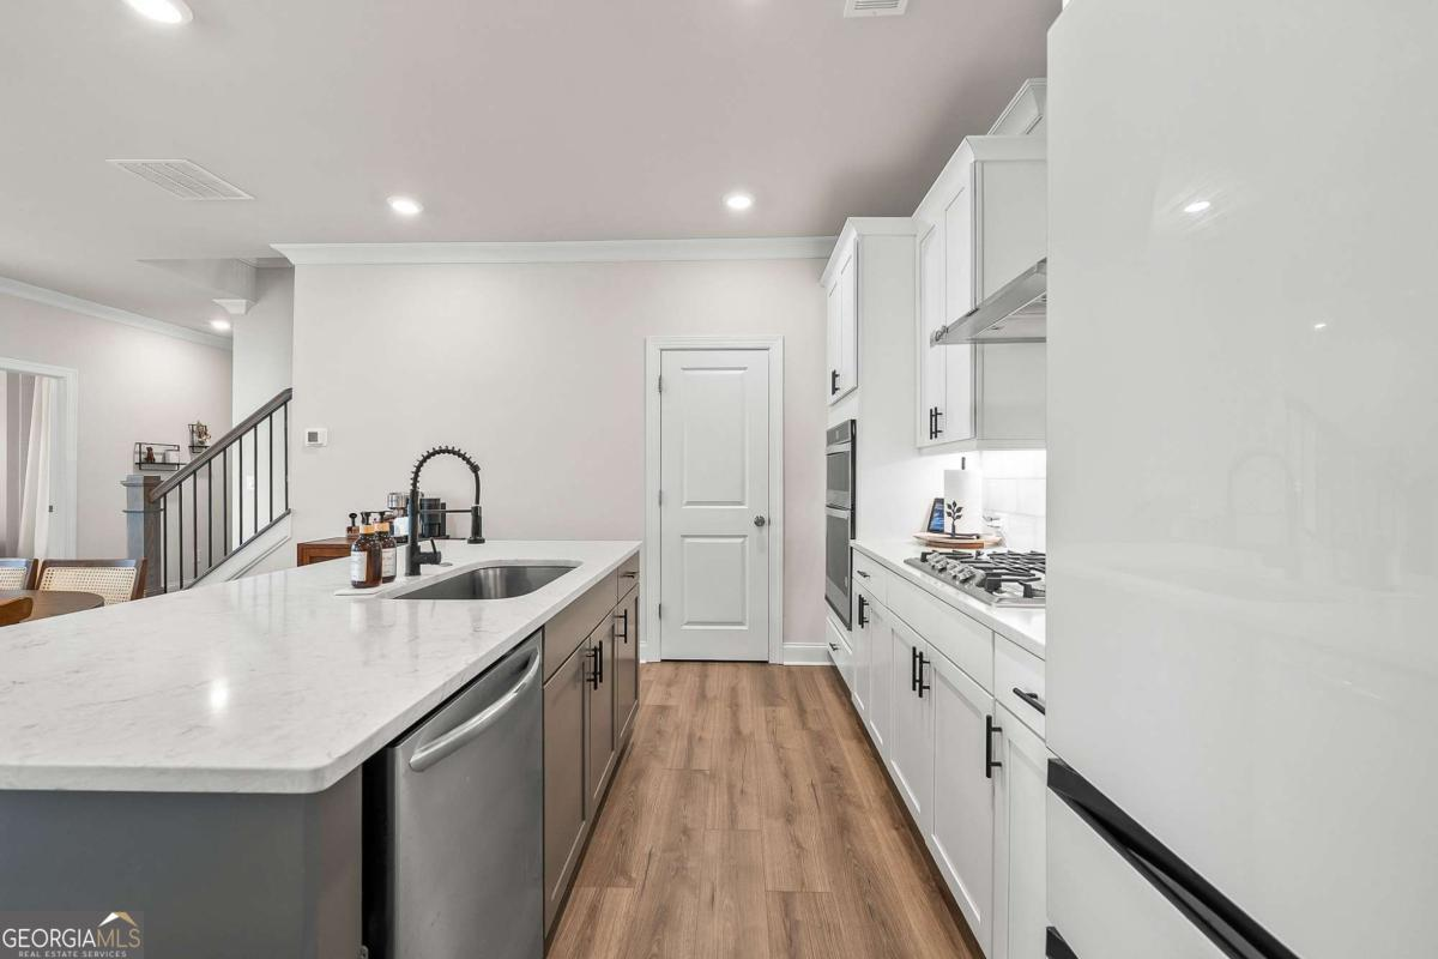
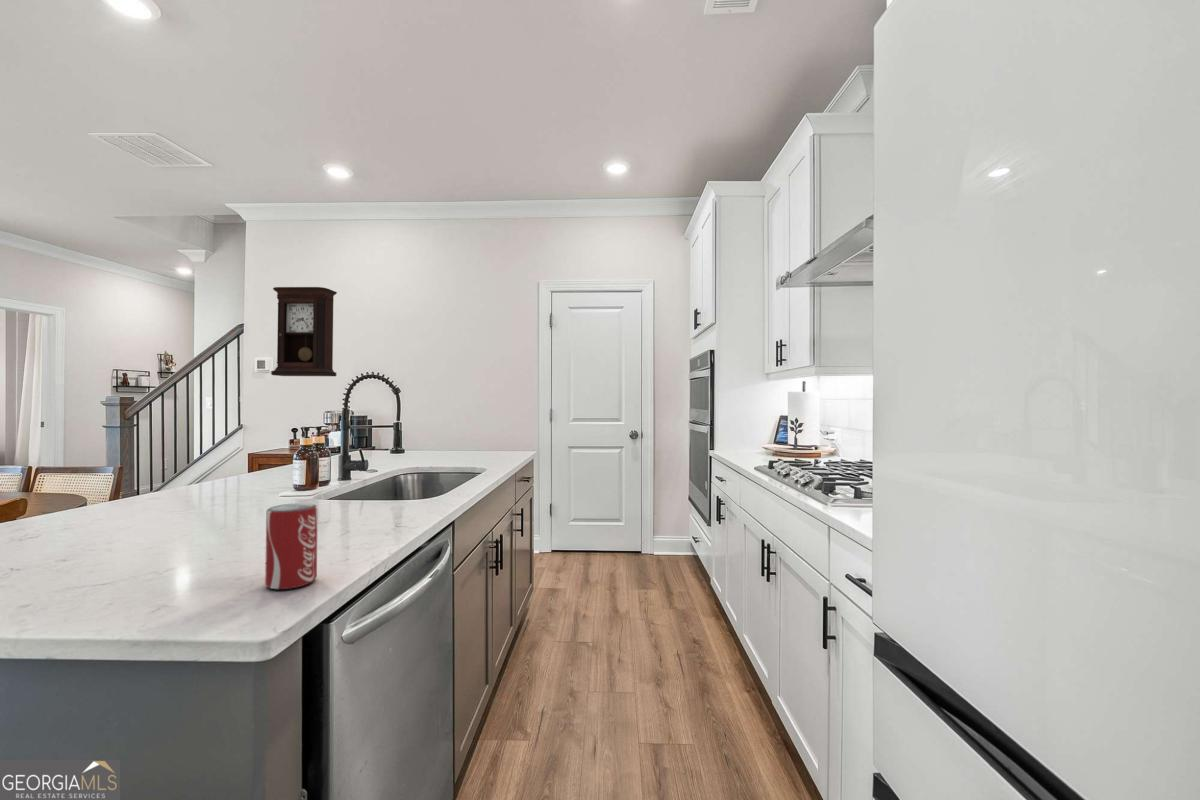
+ beverage can [264,502,319,590]
+ pendulum clock [270,286,338,377]
